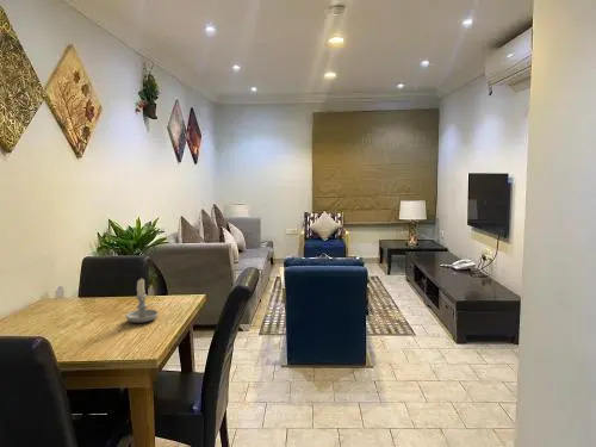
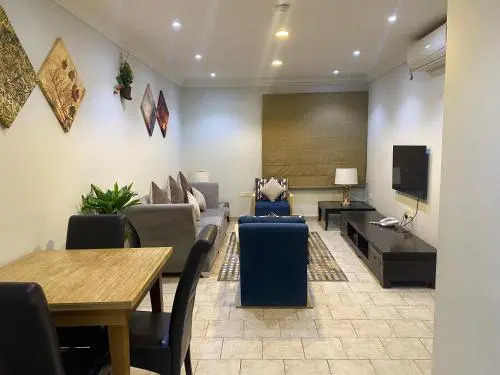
- candle [125,278,160,324]
